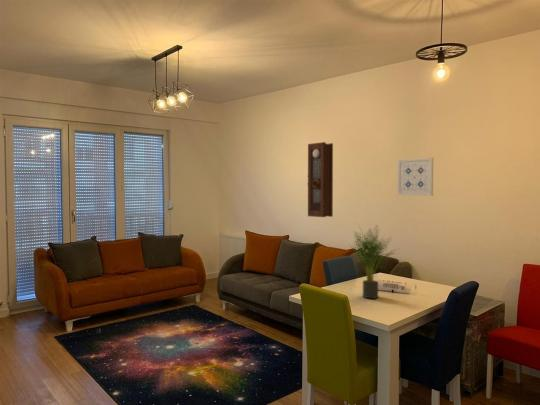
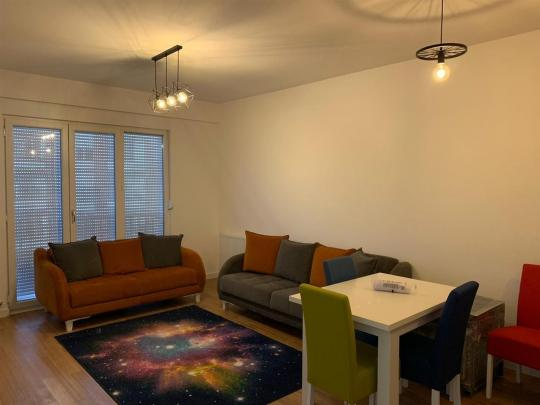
- pendulum clock [306,141,334,218]
- potted plant [348,221,402,300]
- wall art [397,157,434,197]
